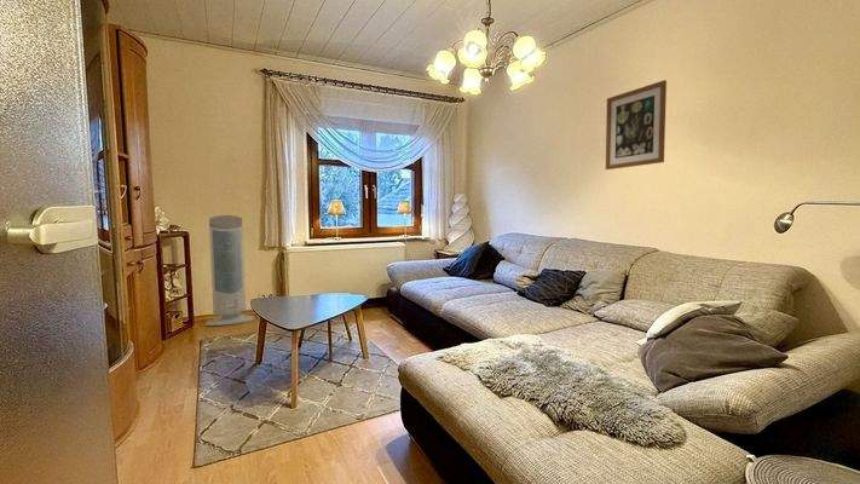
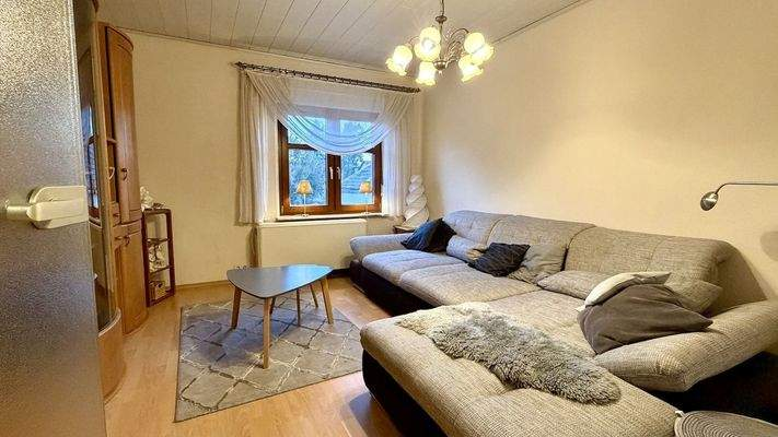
- air purifier [204,214,255,327]
- wall art [605,79,668,171]
